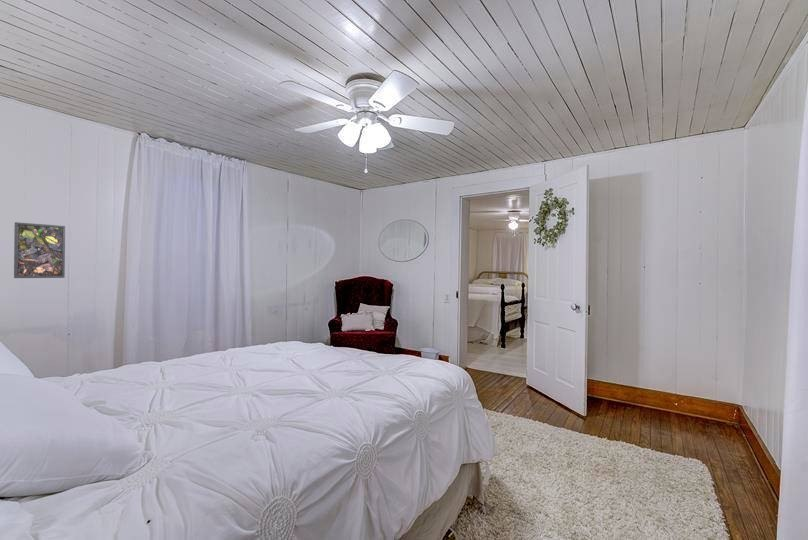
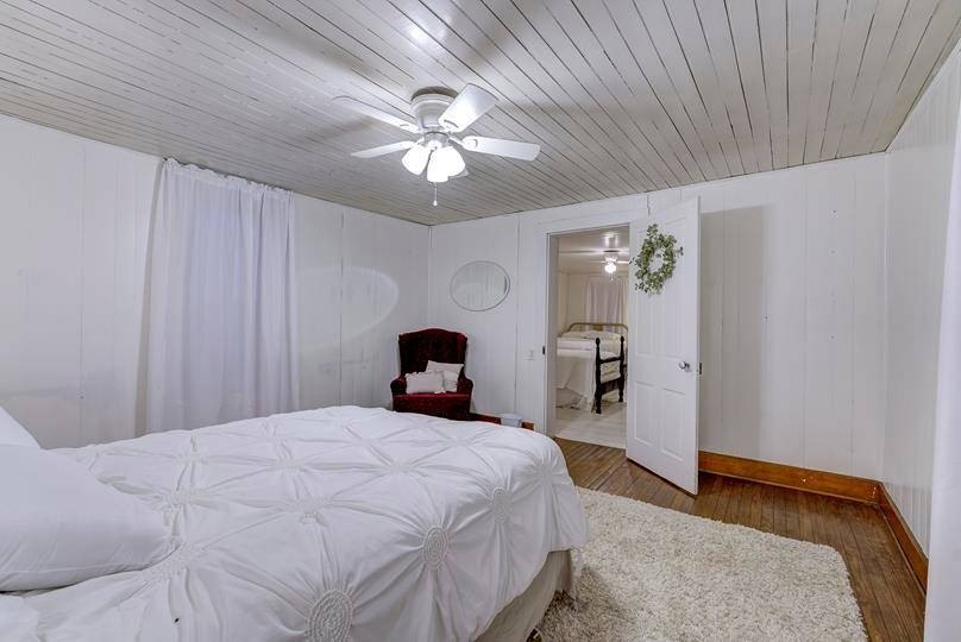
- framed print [13,221,66,279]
